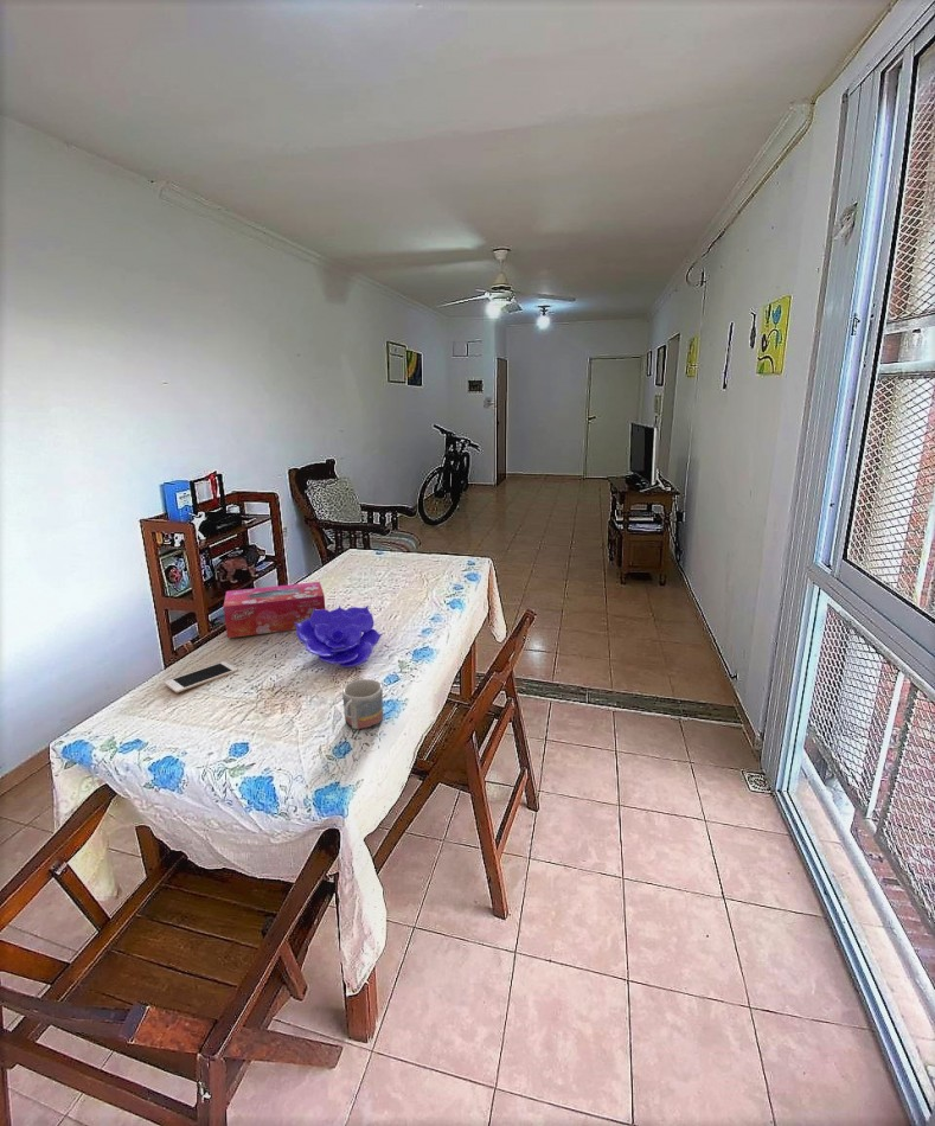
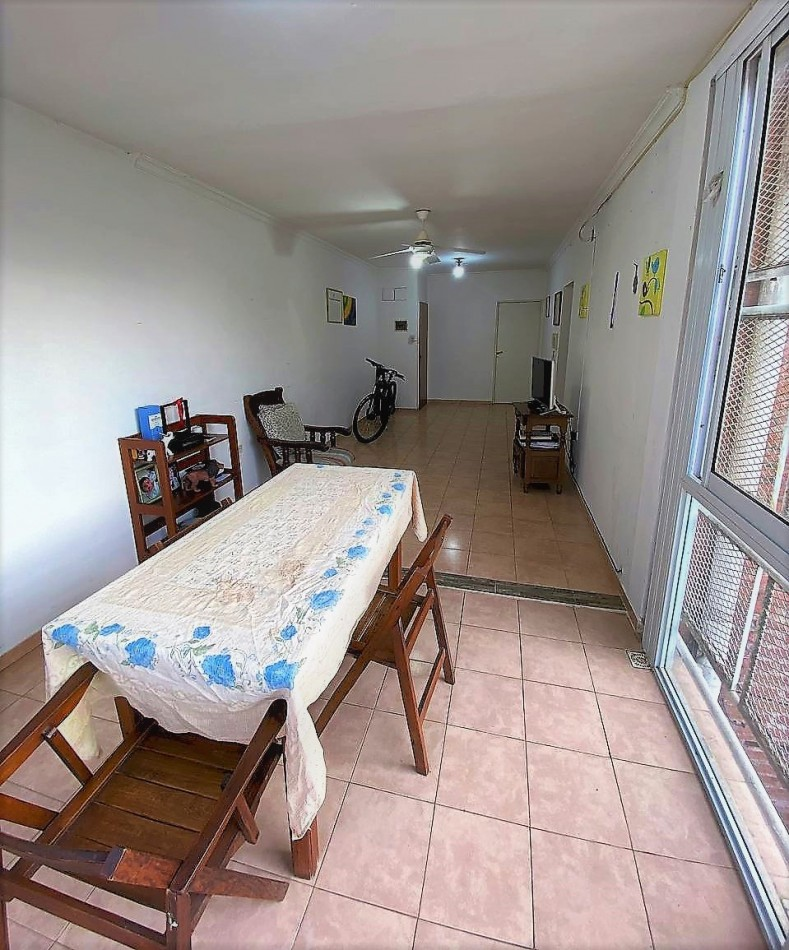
- tissue box [223,581,326,639]
- mug [341,678,384,730]
- decorative bowl [294,603,383,668]
- cell phone [164,660,238,693]
